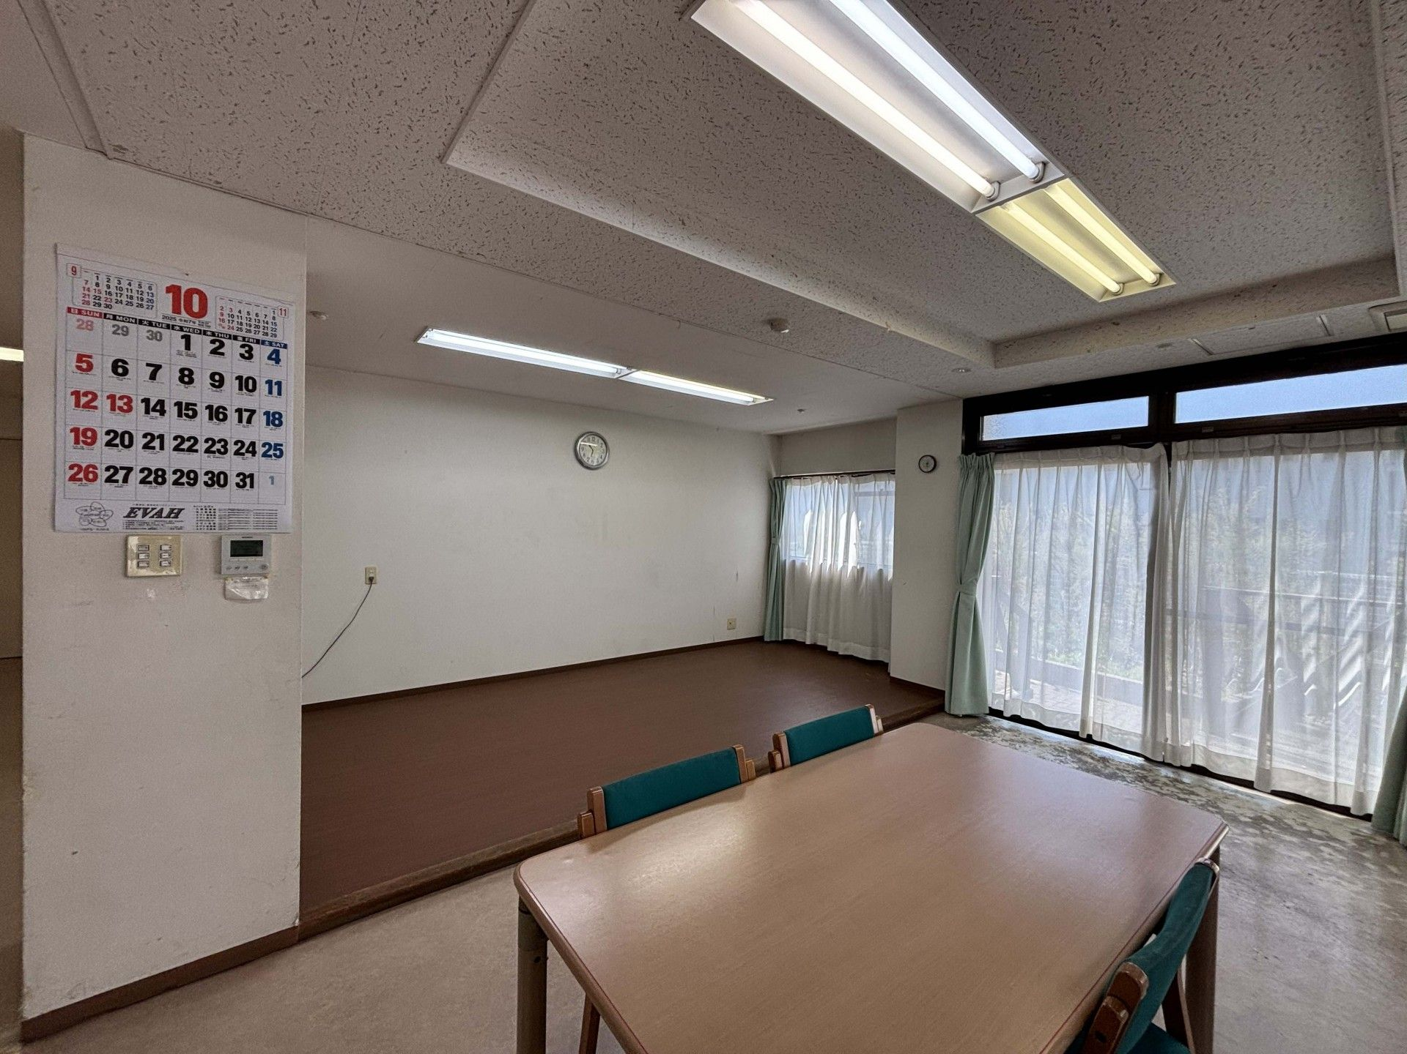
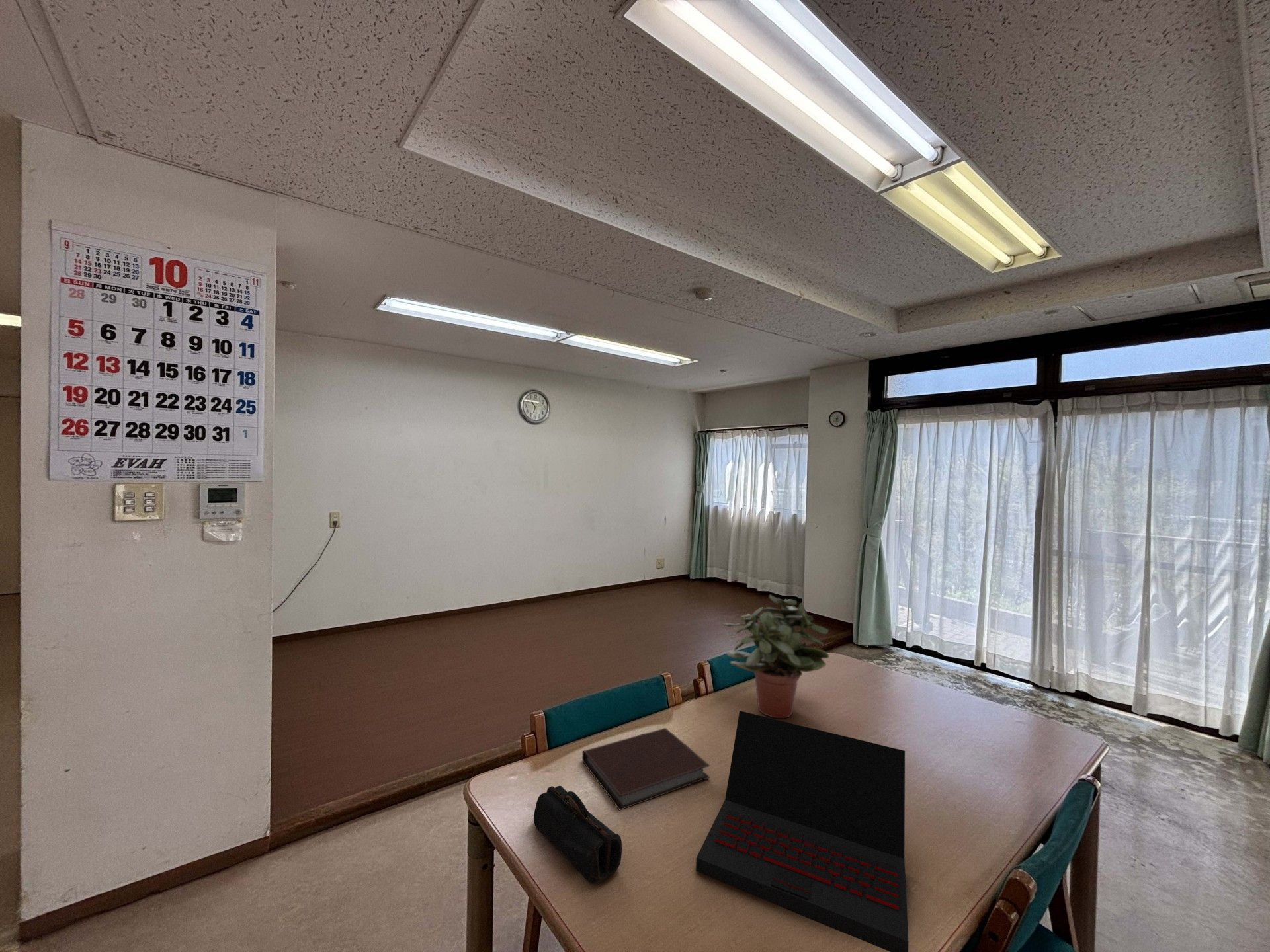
+ notebook [581,727,710,811]
+ pencil case [533,785,622,884]
+ potted plant [722,594,830,719]
+ laptop [695,710,910,952]
